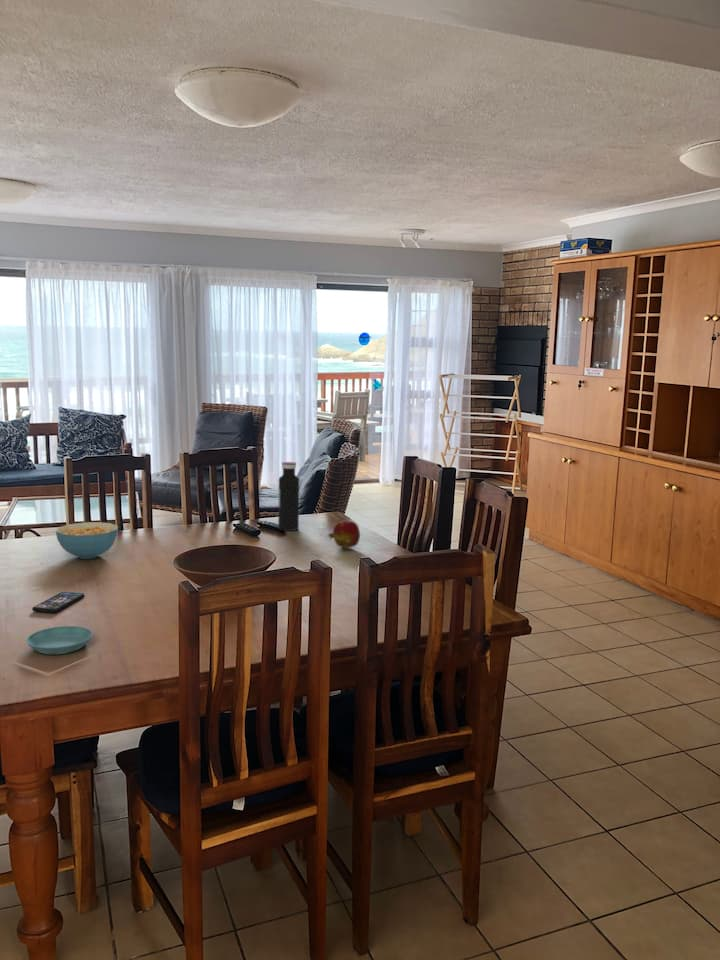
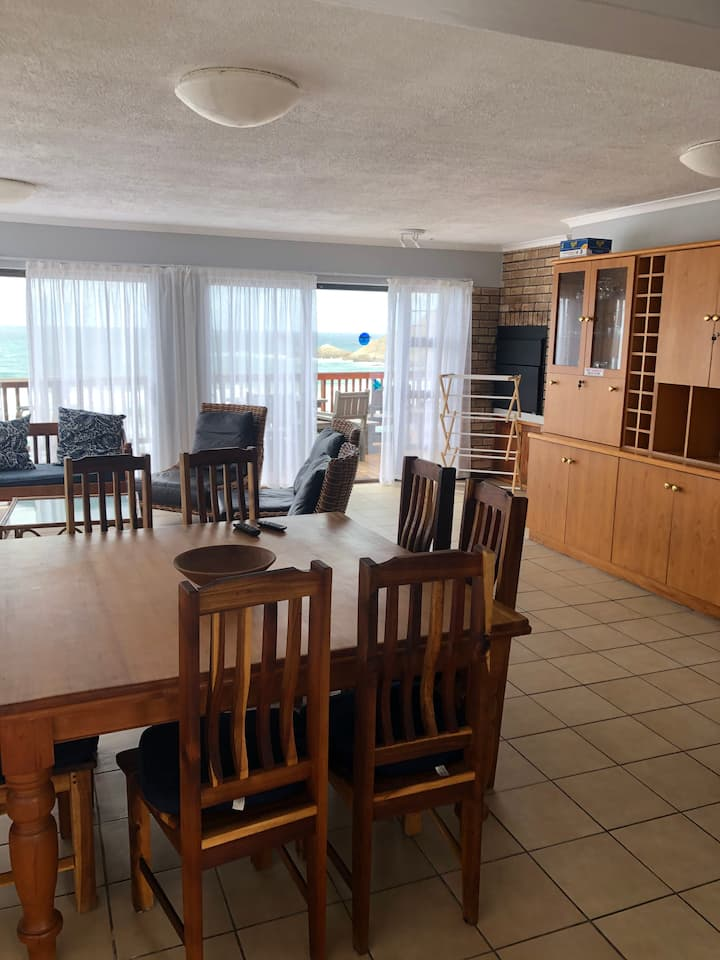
- water bottle [277,461,300,532]
- fruit [327,519,361,549]
- smartphone [31,591,85,614]
- saucer [25,625,94,655]
- cereal bowl [55,521,119,560]
